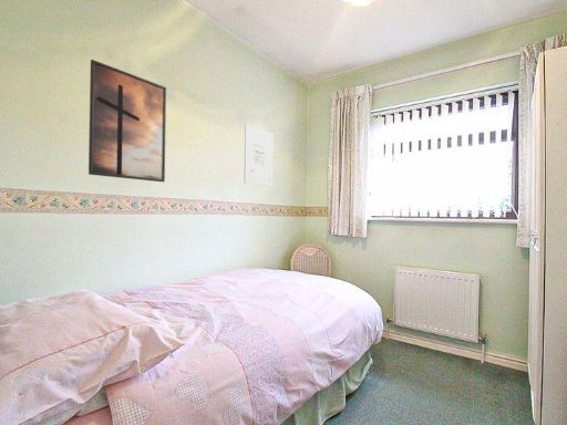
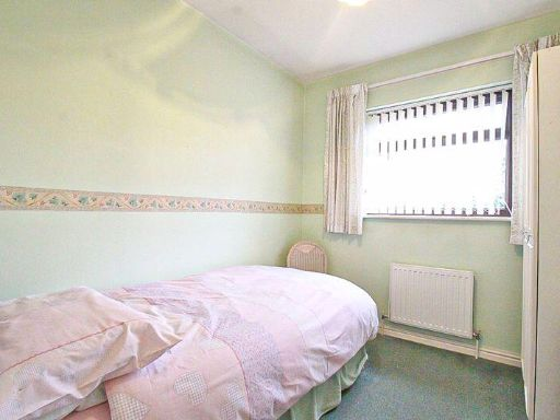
- wall art [244,124,274,187]
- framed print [87,59,167,183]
